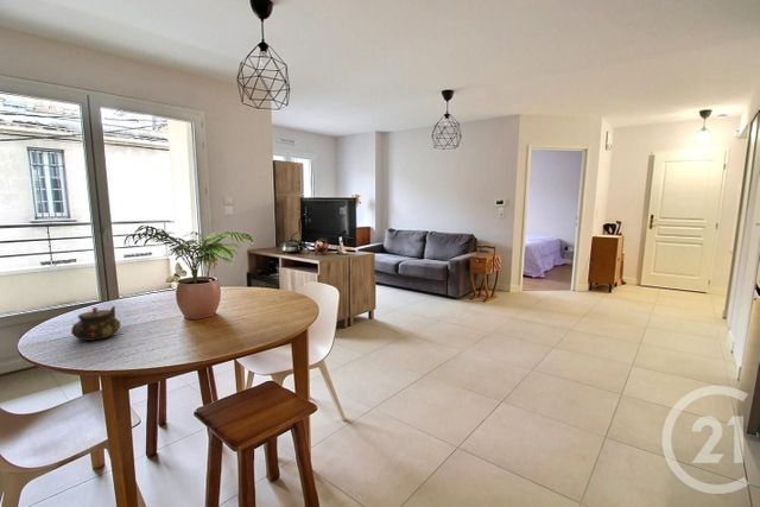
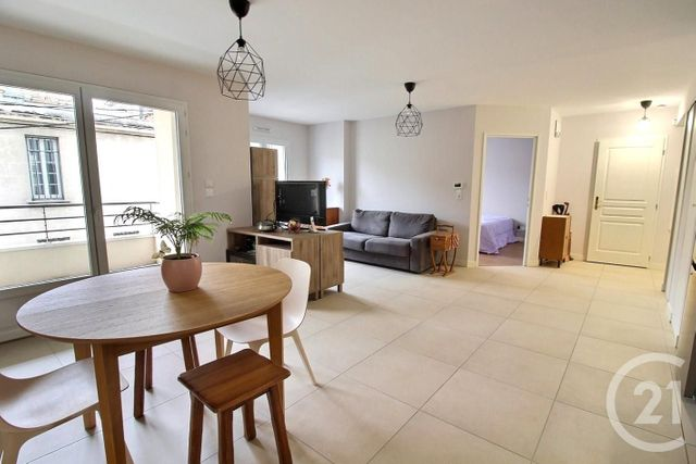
- teapot [70,305,121,342]
